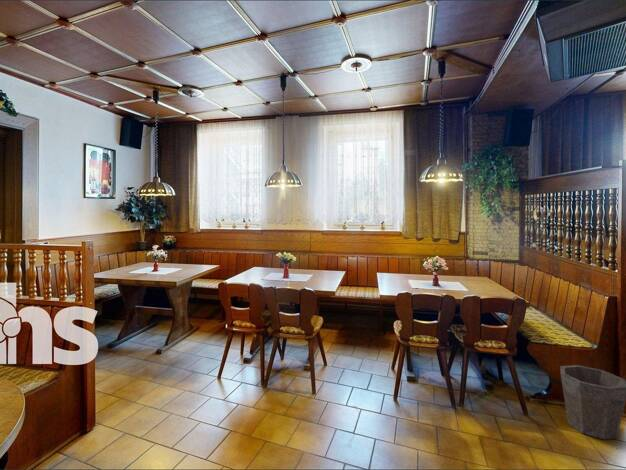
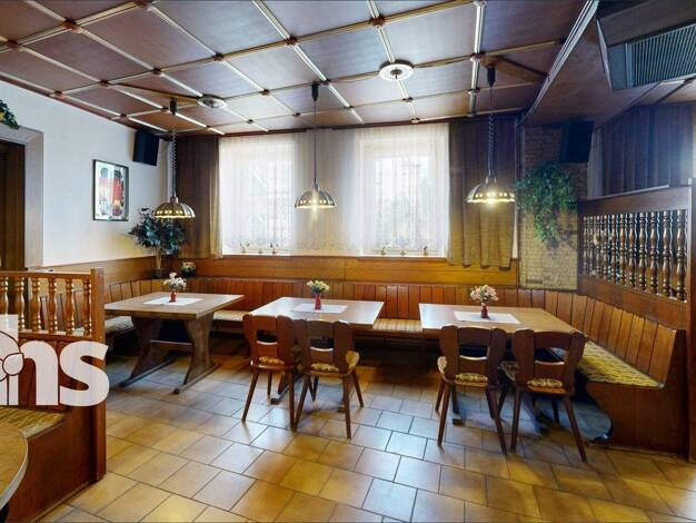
- waste bin [559,364,626,440]
